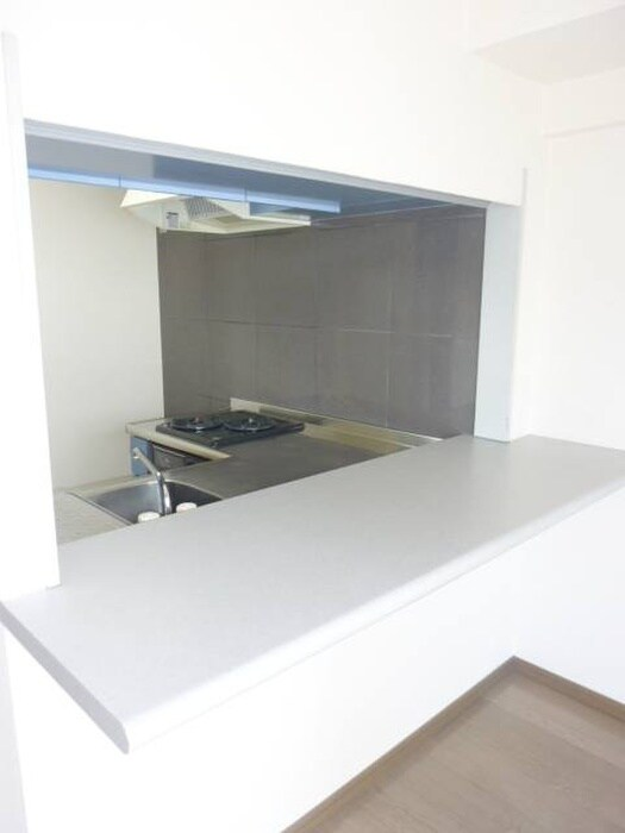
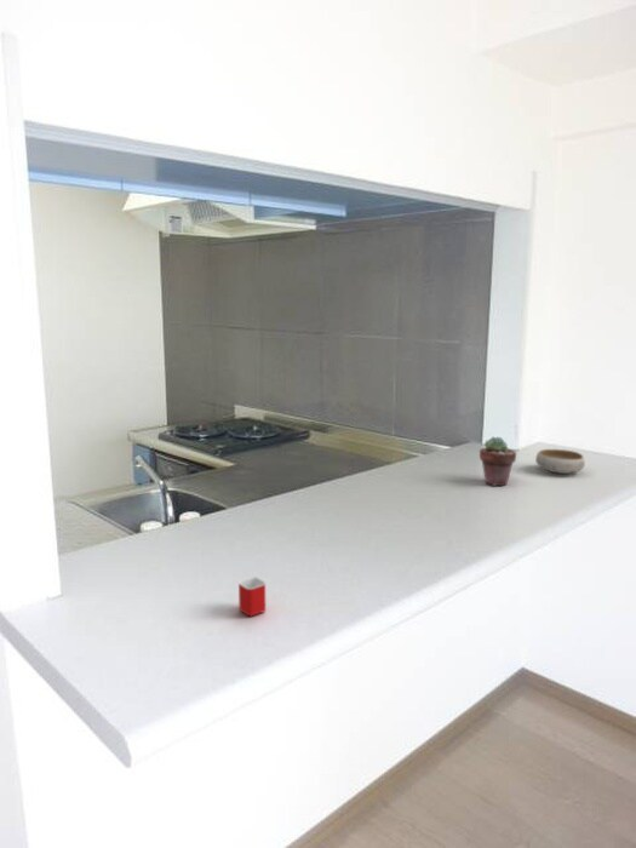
+ bowl [534,448,586,475]
+ potted succulent [479,435,517,487]
+ mug [237,575,268,618]
